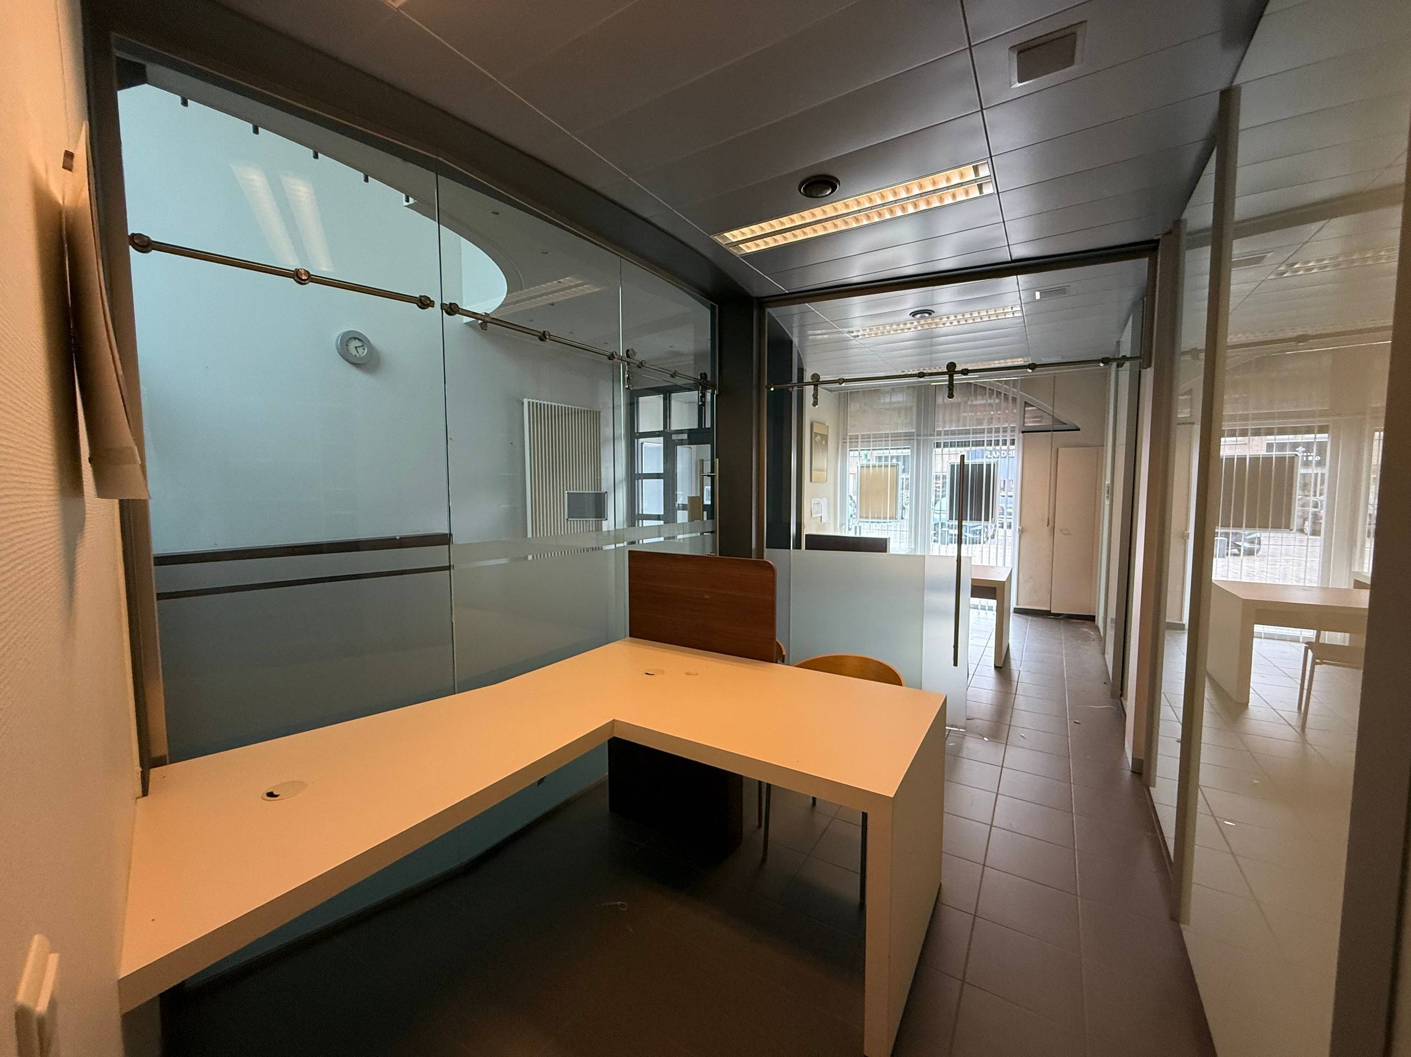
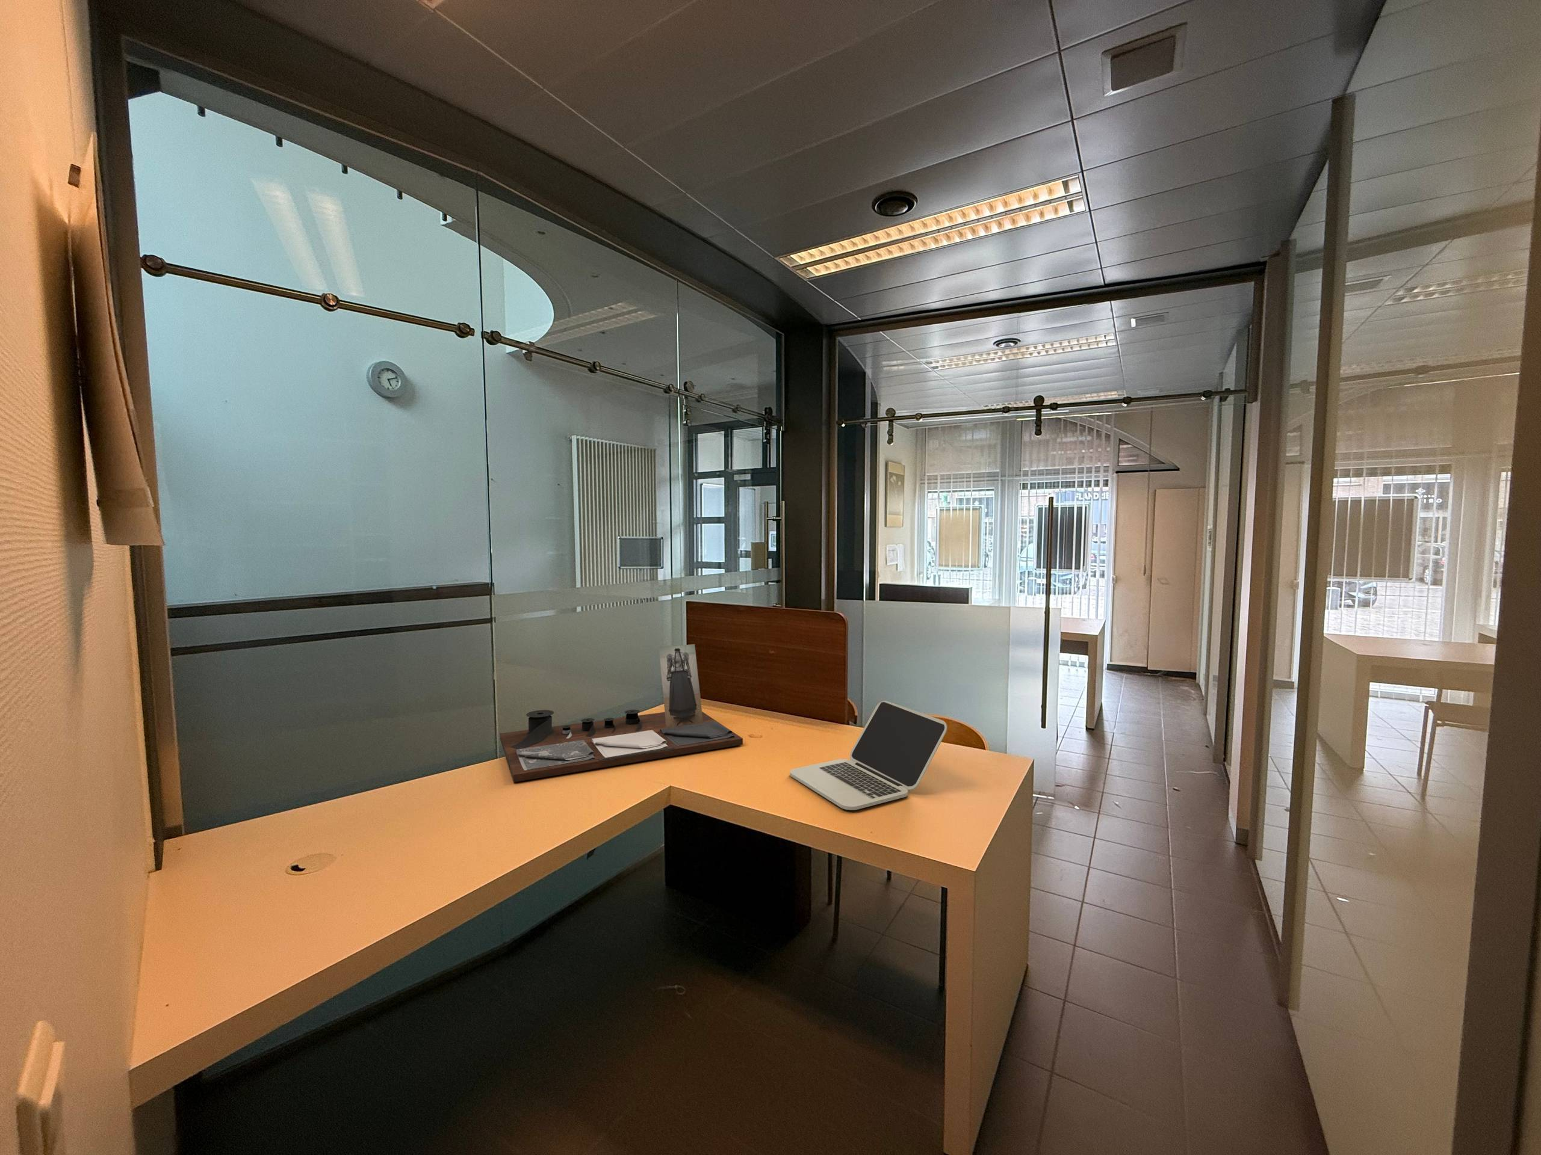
+ laptop [790,700,948,810]
+ desk organizer [499,644,744,783]
